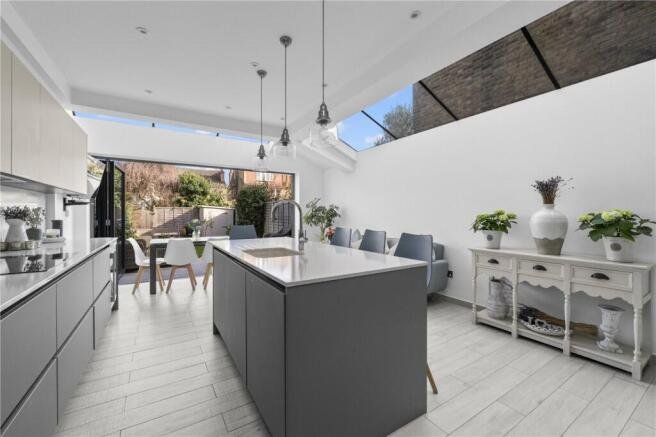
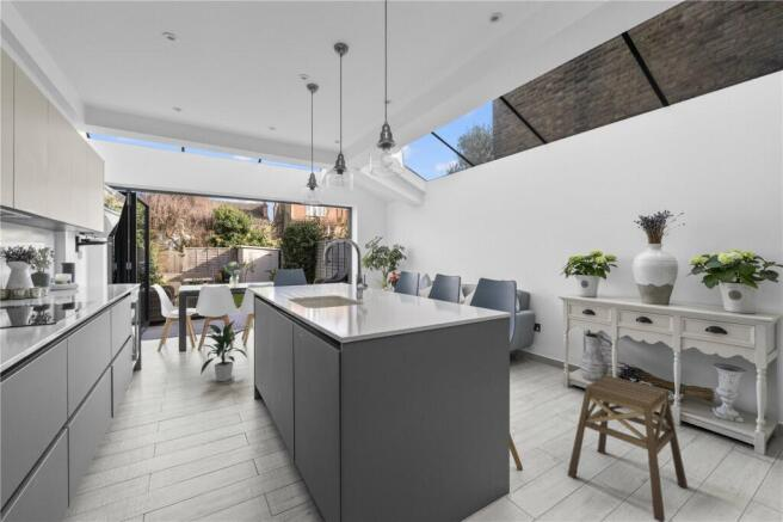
+ indoor plant [199,319,248,382]
+ stool [566,374,689,522]
